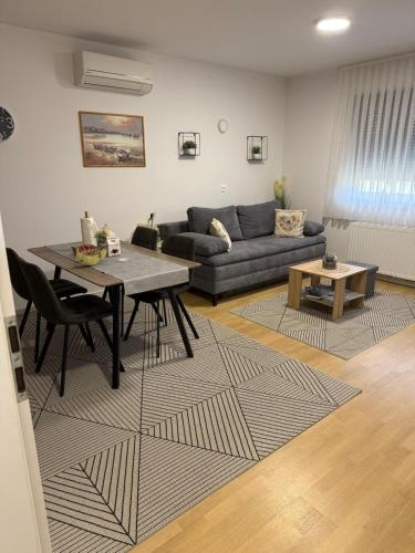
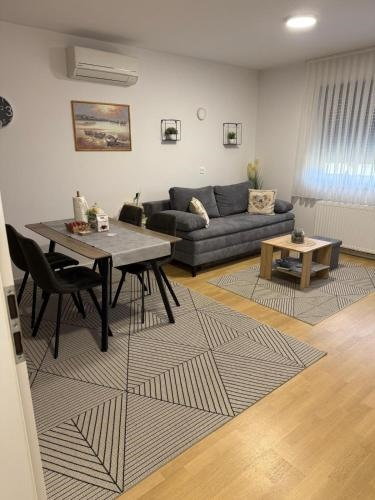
- banana [74,246,107,267]
